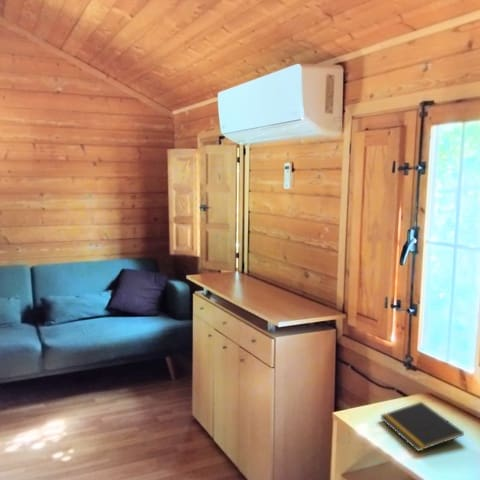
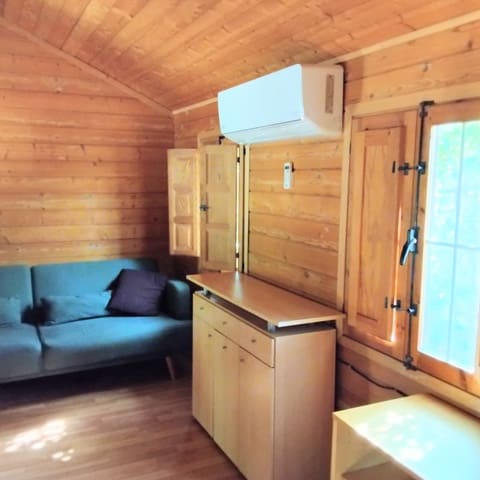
- notepad [379,401,465,452]
